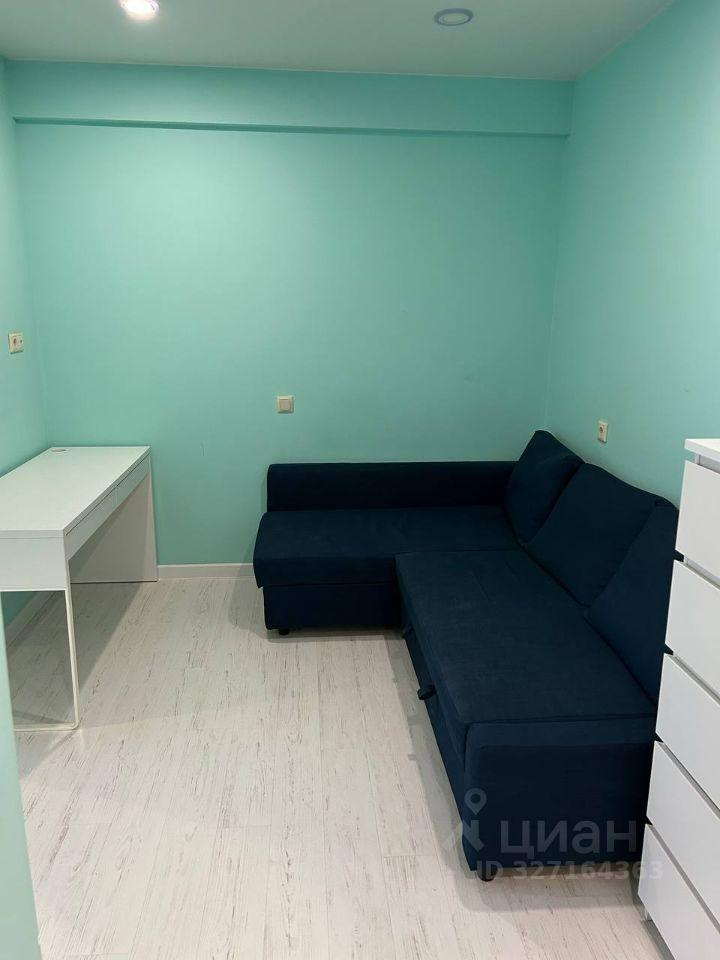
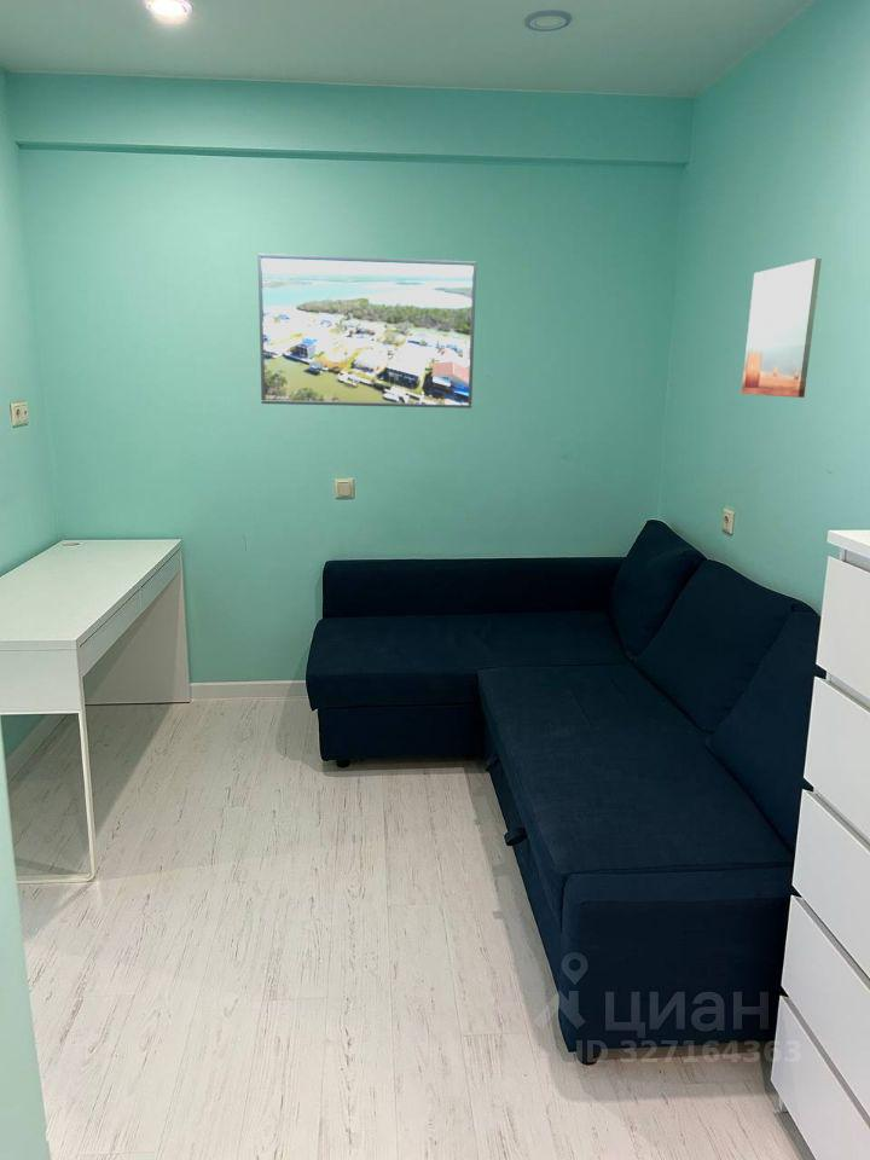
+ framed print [257,253,477,410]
+ wall art [741,257,823,399]
